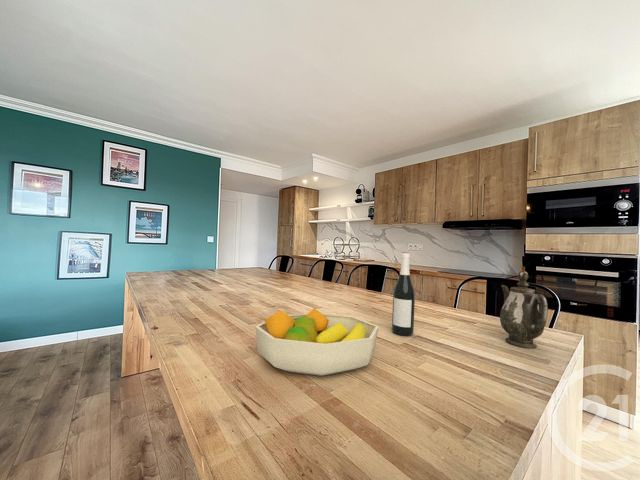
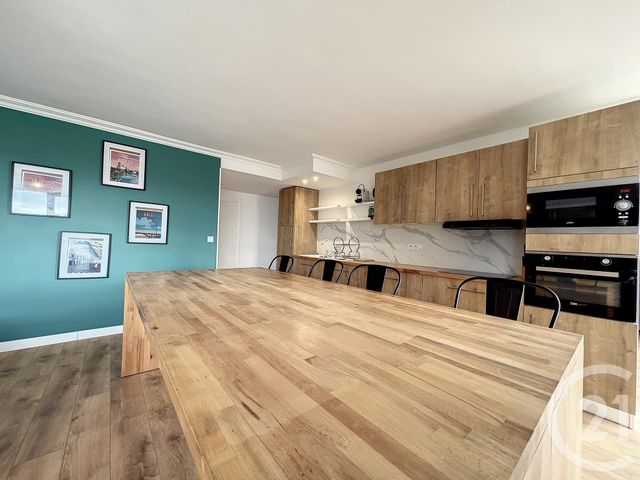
- fruit bowl [254,307,380,377]
- teapot [499,270,549,350]
- wine bottle [391,251,416,337]
